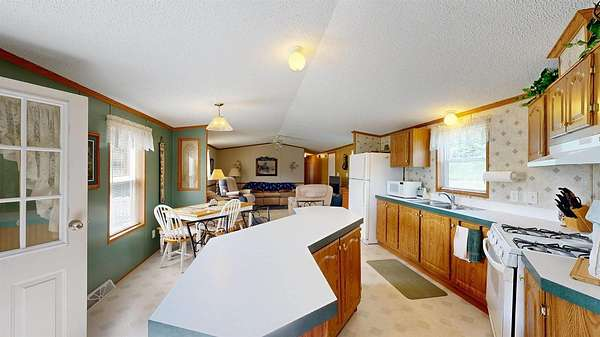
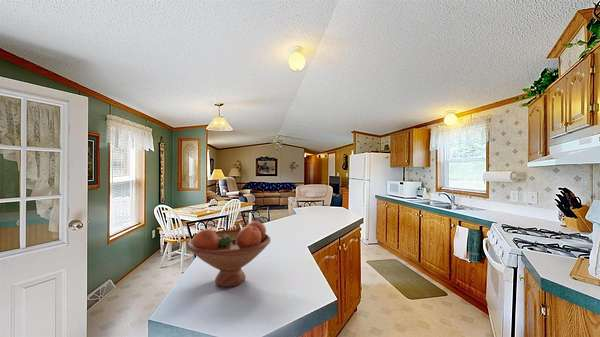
+ fruit bowl [186,220,272,288]
